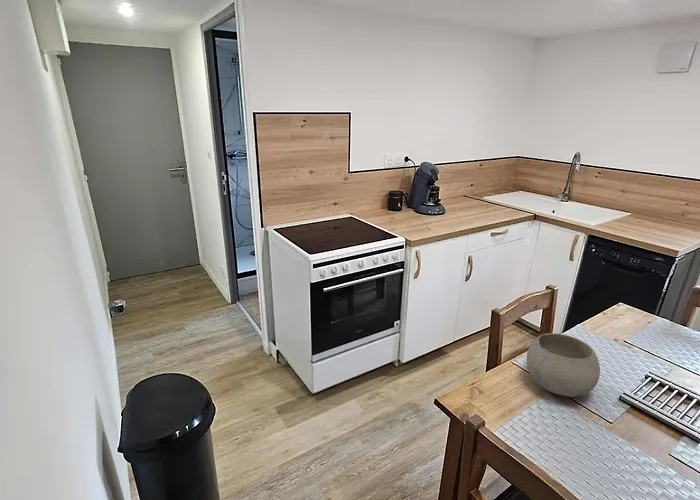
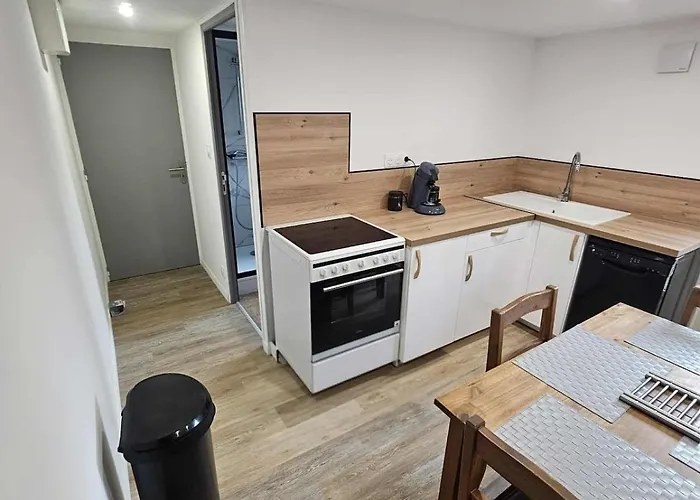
- bowl [526,332,601,398]
